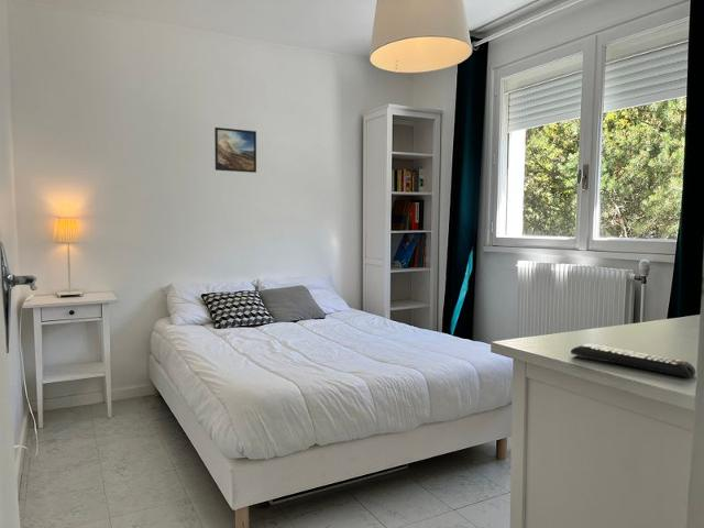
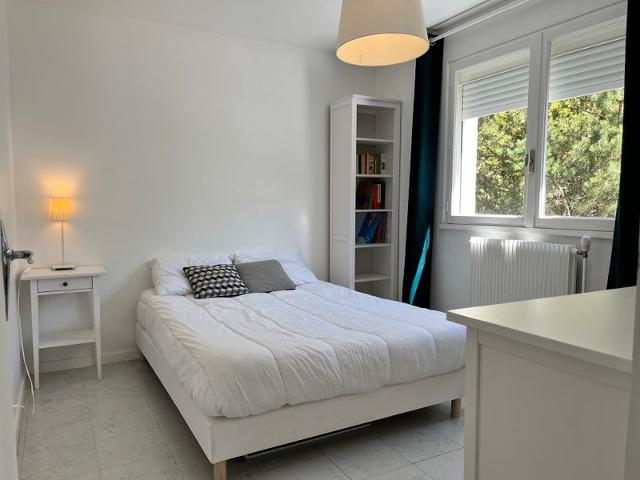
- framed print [213,127,257,174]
- remote control [570,342,696,380]
